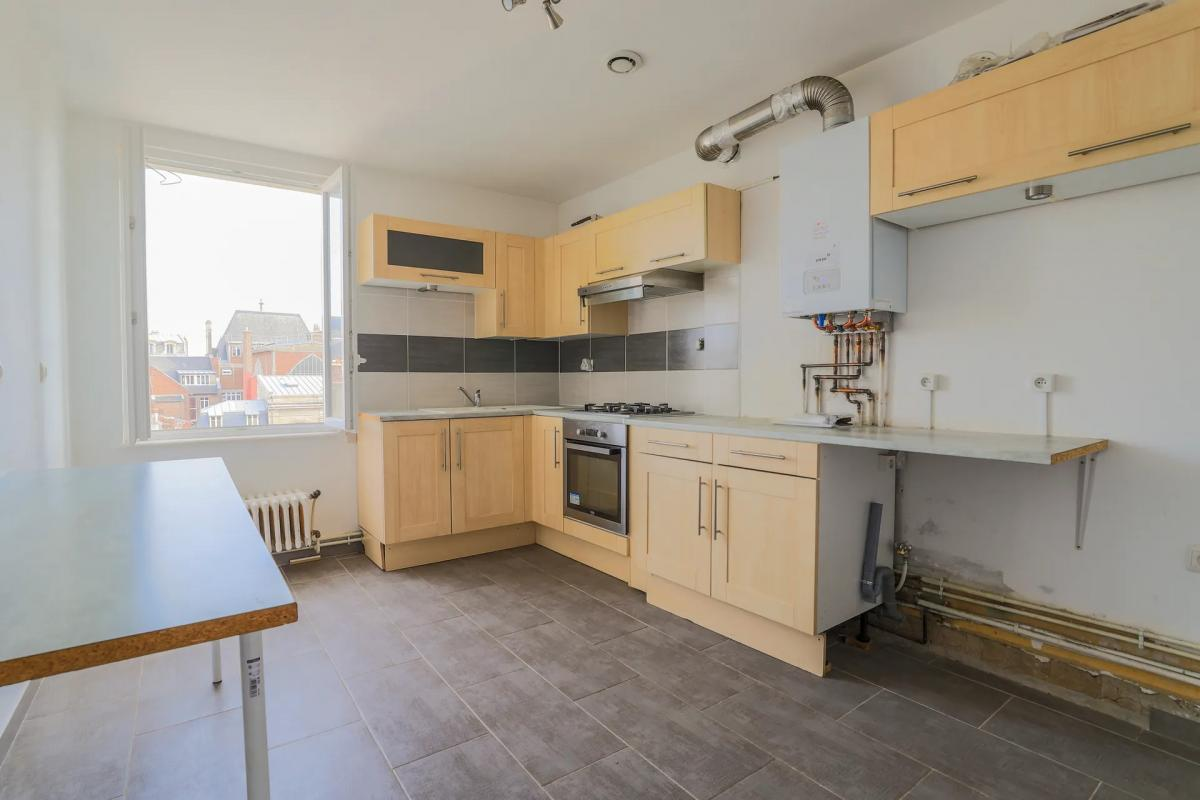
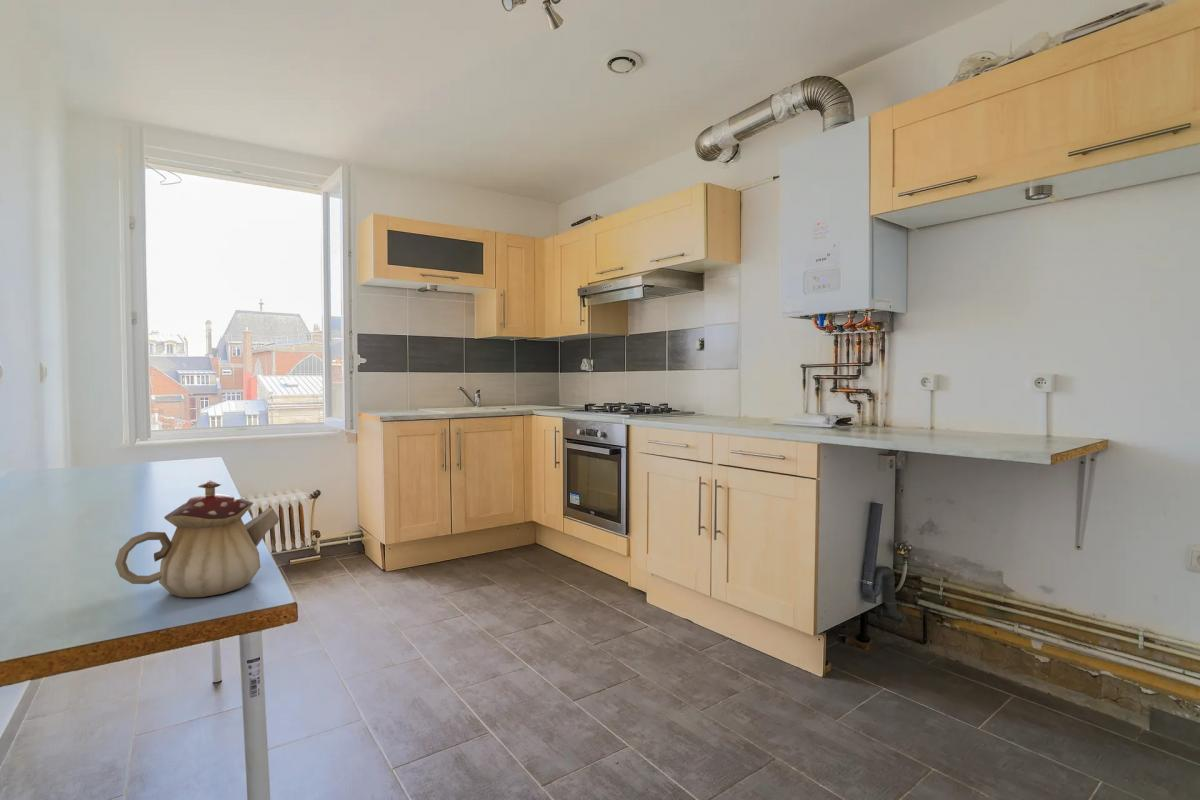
+ teapot [114,479,280,598]
